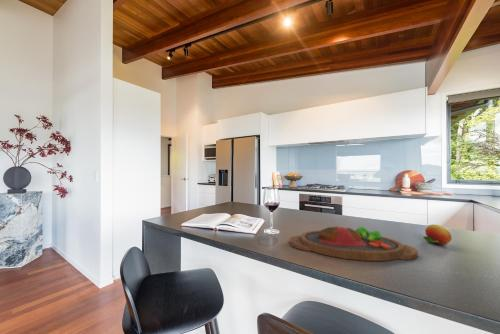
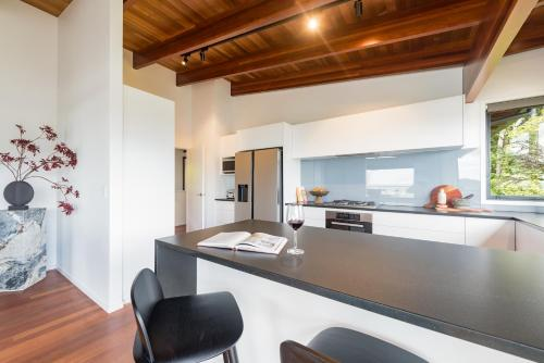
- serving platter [289,226,419,262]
- fruit [422,224,453,246]
